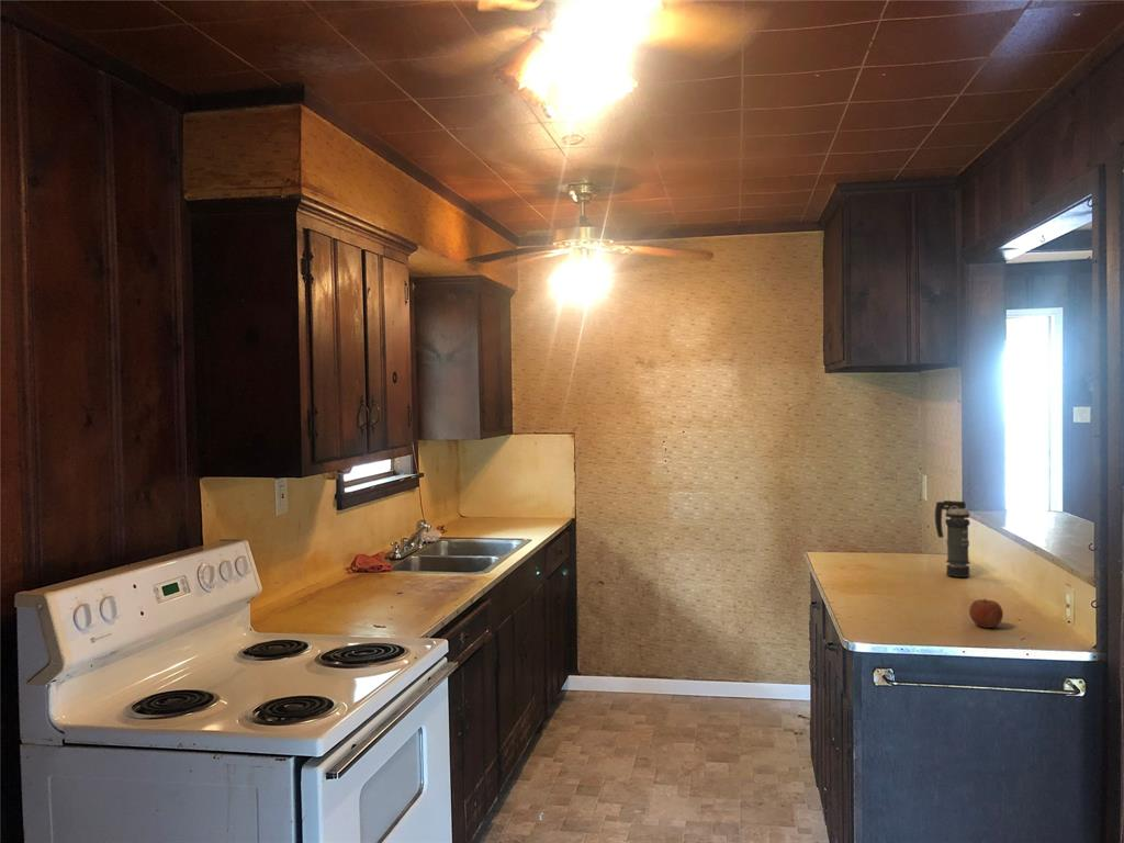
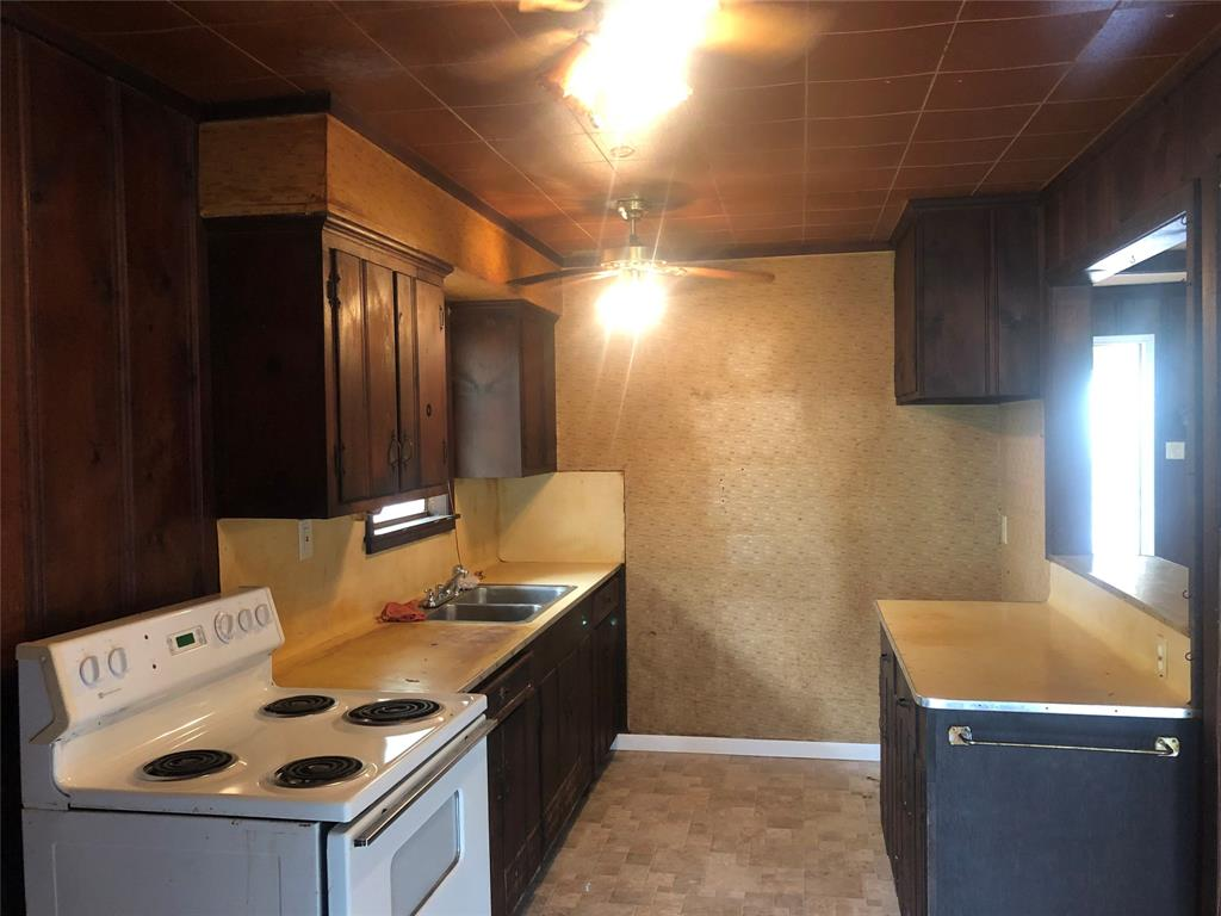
- apple [968,597,1004,629]
- smoke grenade [934,499,971,578]
